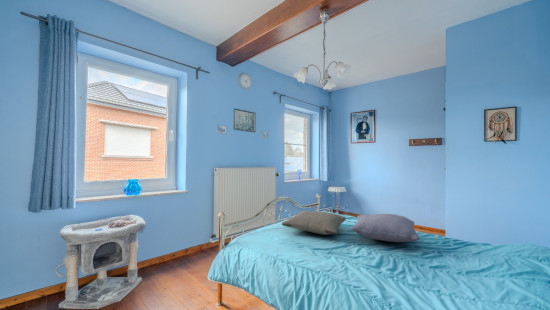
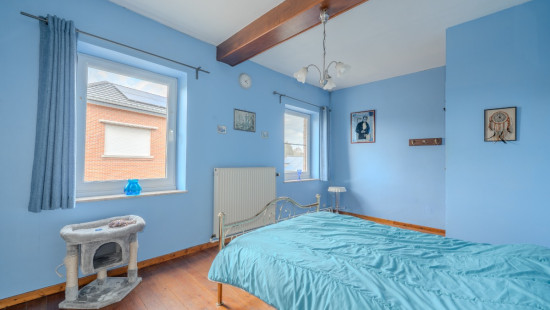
- pillow [281,210,347,236]
- pillow [349,213,420,243]
